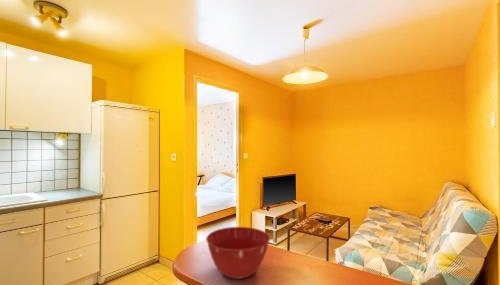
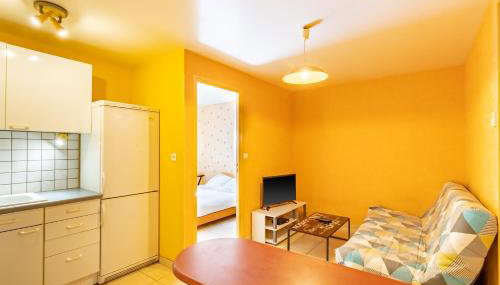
- mixing bowl [205,226,271,280]
